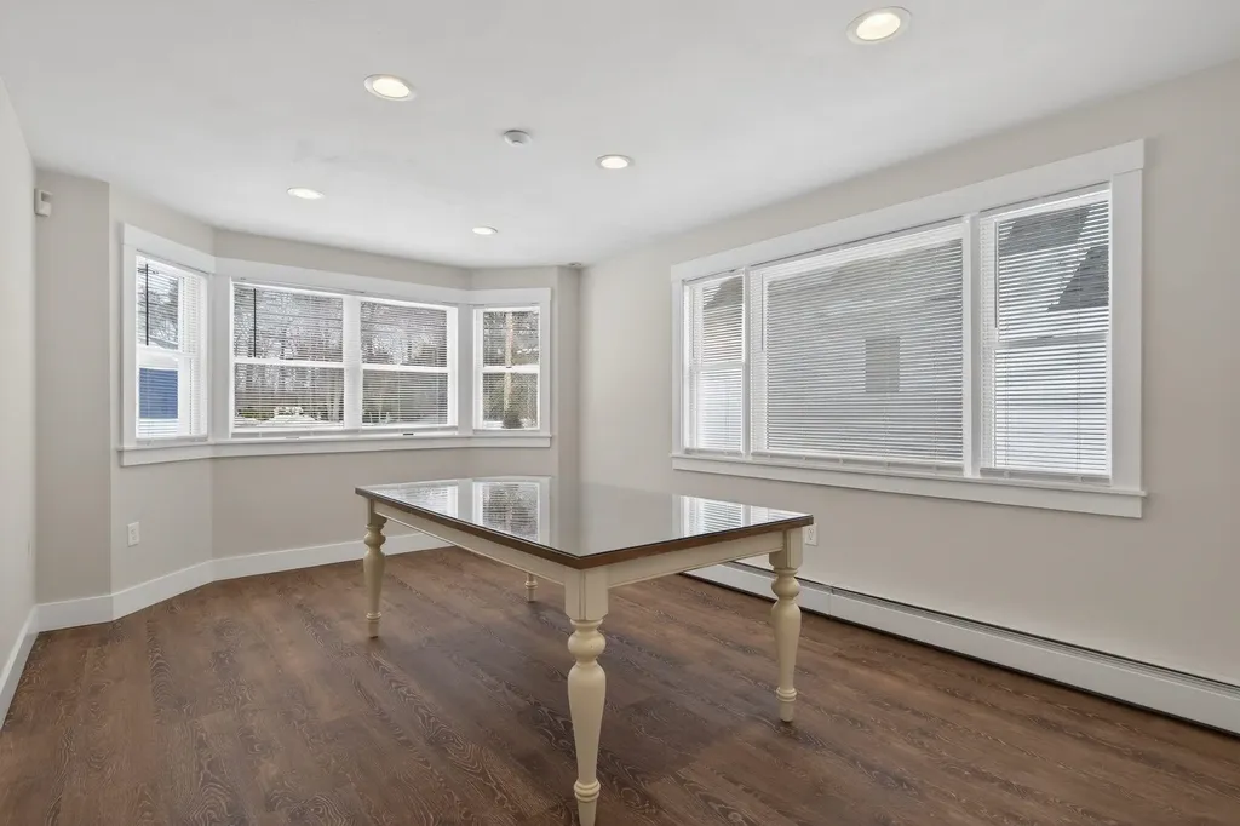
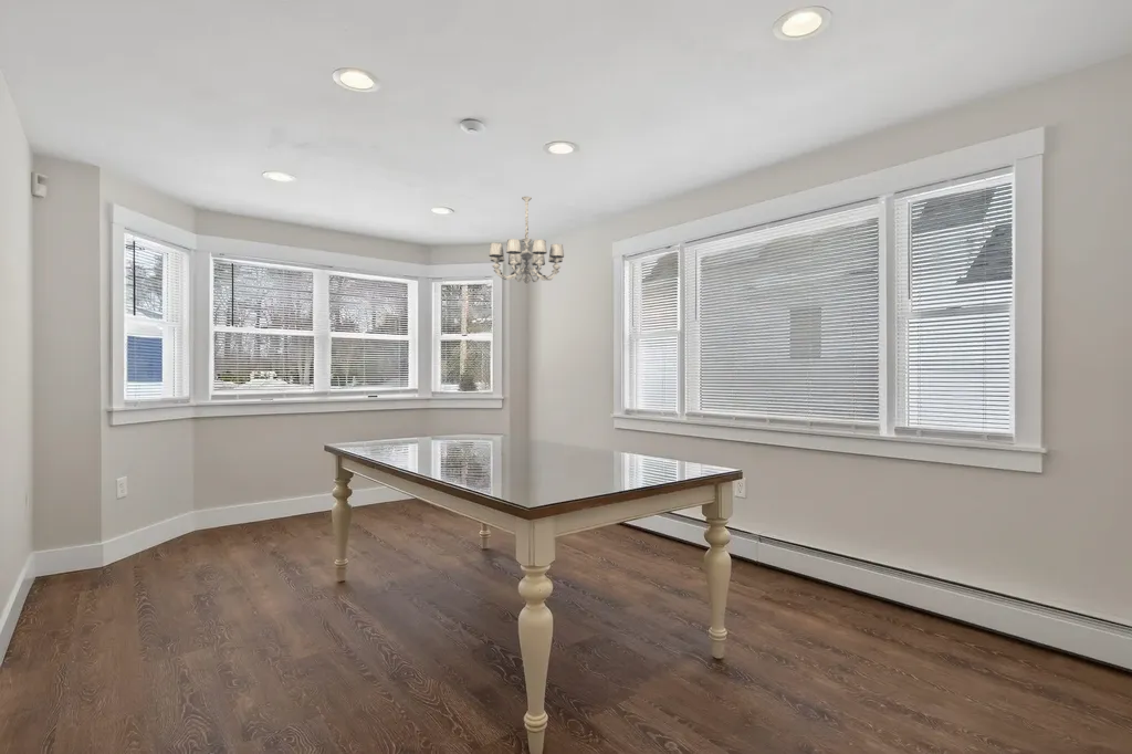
+ chandelier [488,196,565,287]
